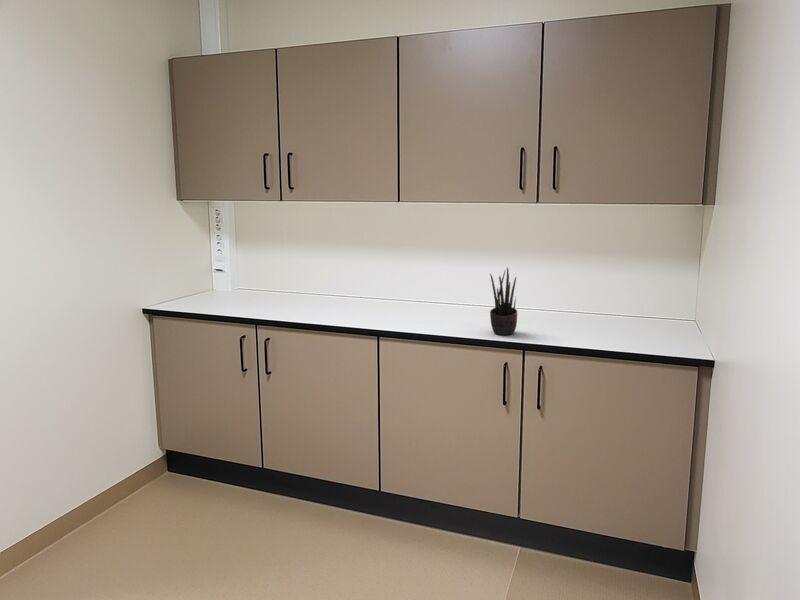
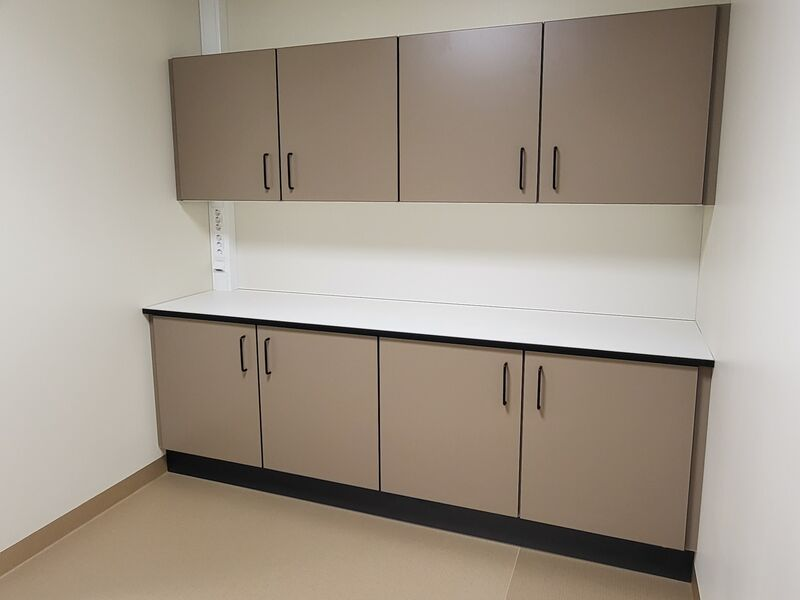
- potted plant [489,266,518,336]
